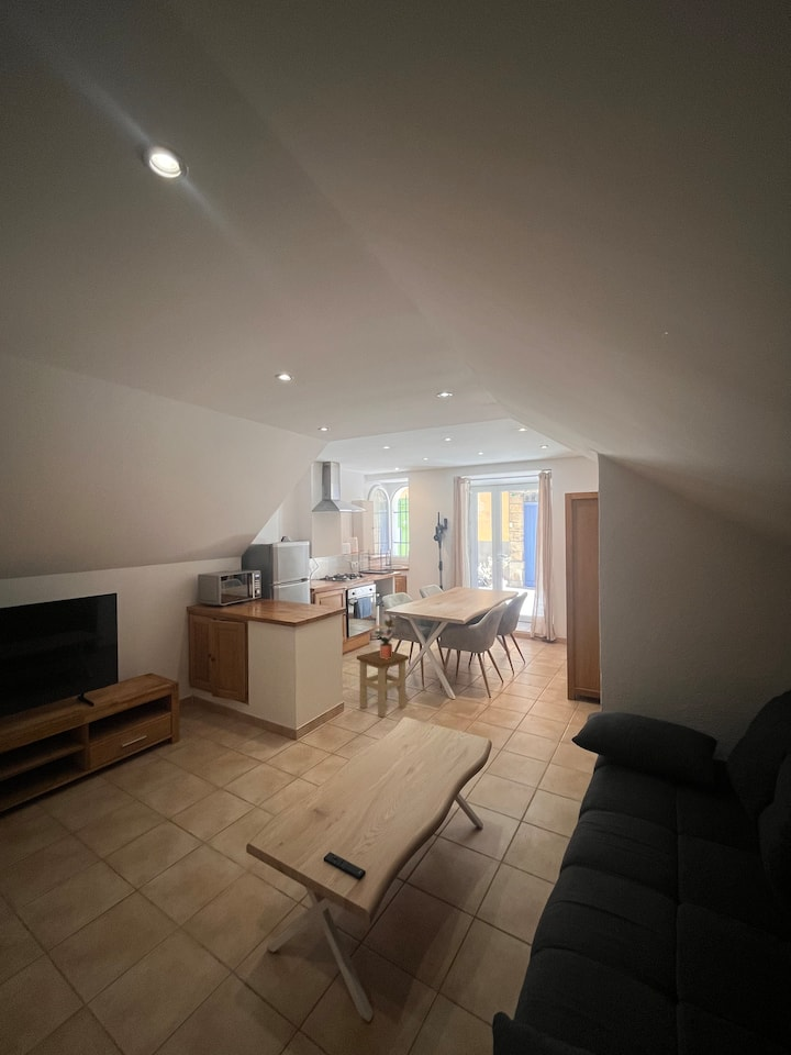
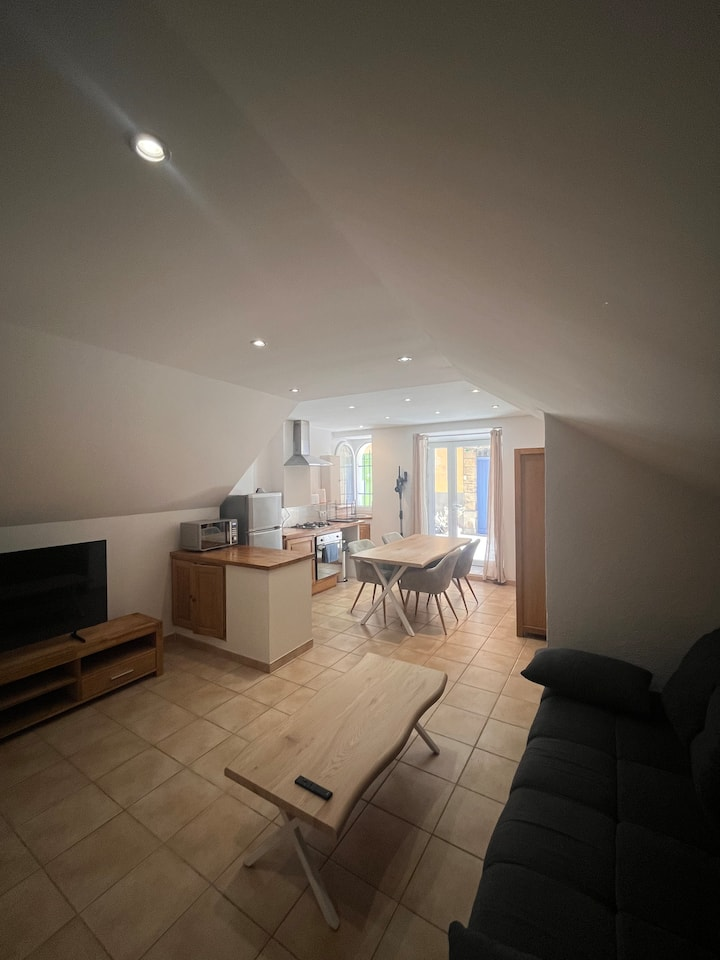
- stool [356,649,410,718]
- potted plant [371,619,402,659]
